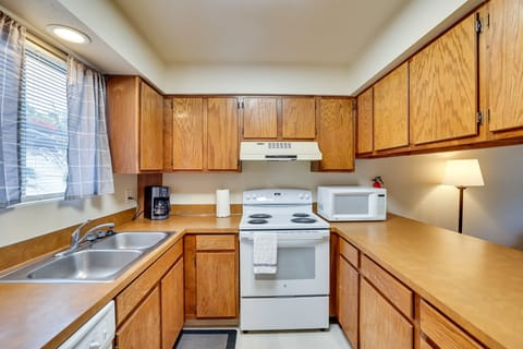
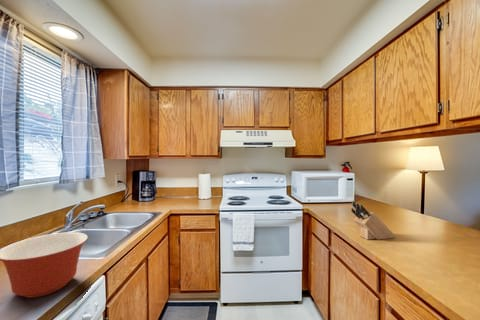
+ knife block [350,201,396,240]
+ mixing bowl [0,231,89,299]
